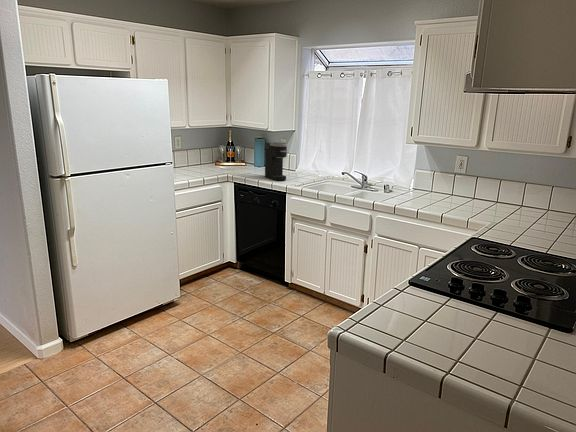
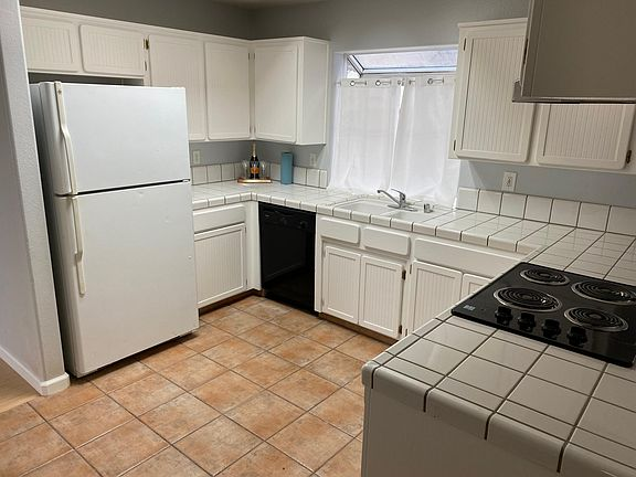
- coffee maker [264,141,288,182]
